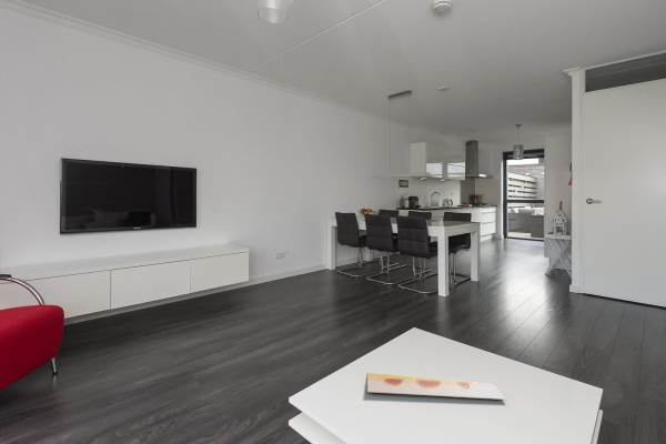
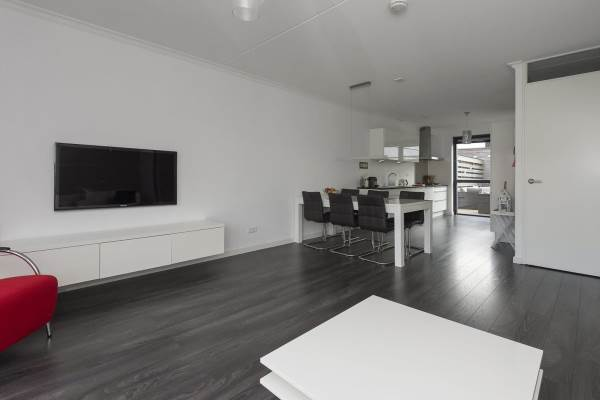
- painting [366,372,506,401]
